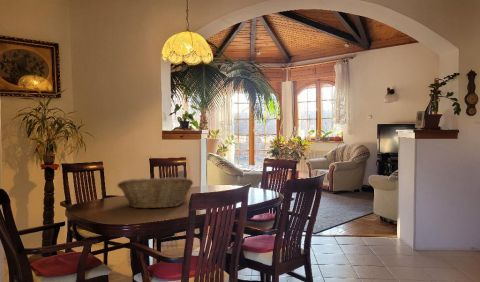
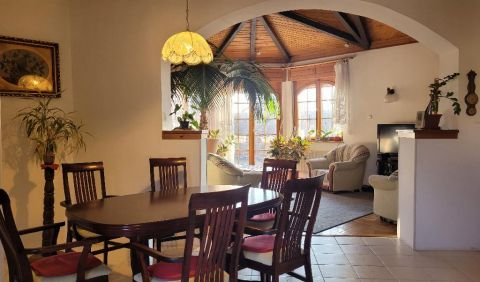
- fruit basket [116,176,194,210]
